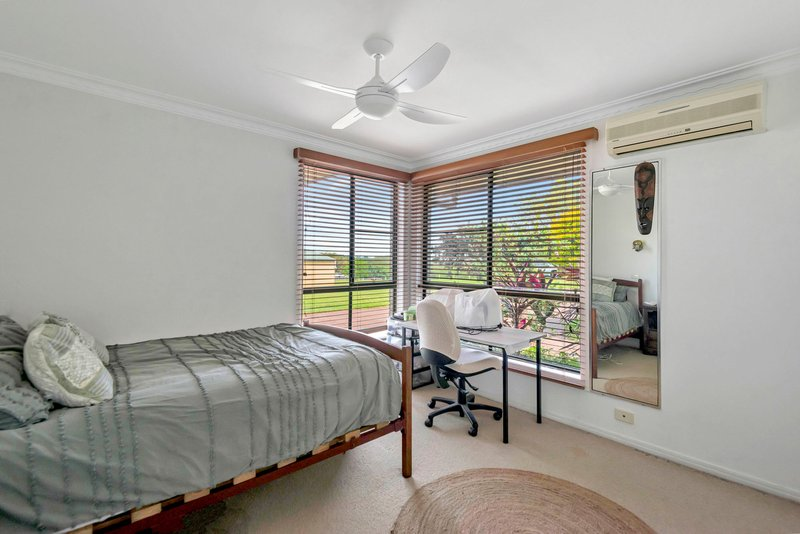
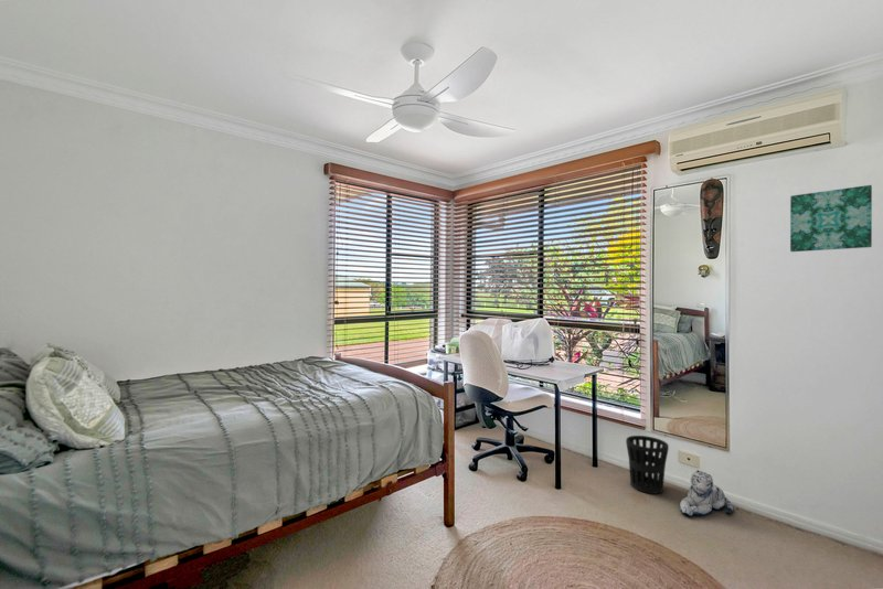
+ wastebasket [625,435,670,495]
+ plush toy [679,469,734,517]
+ wall art [789,184,873,253]
